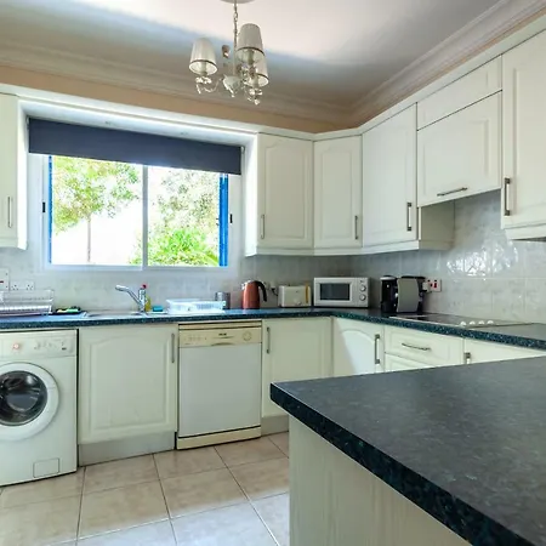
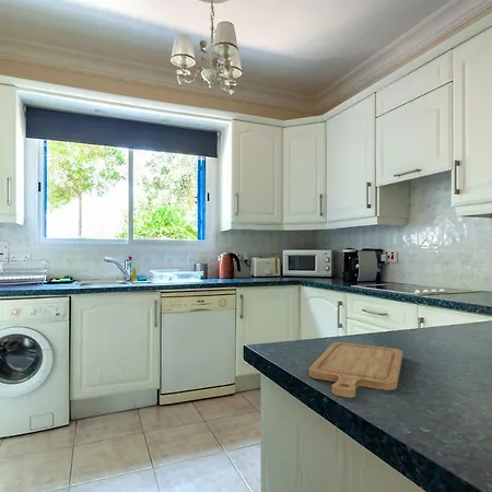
+ chopping board [308,341,403,399]
